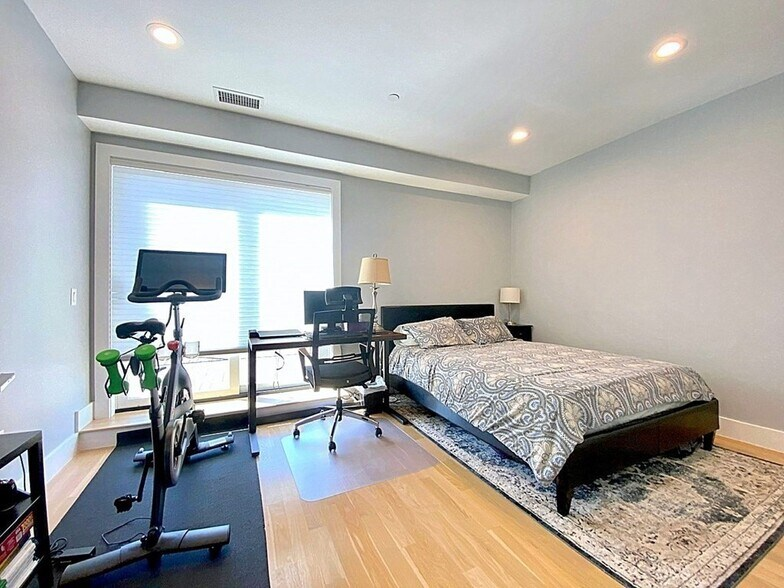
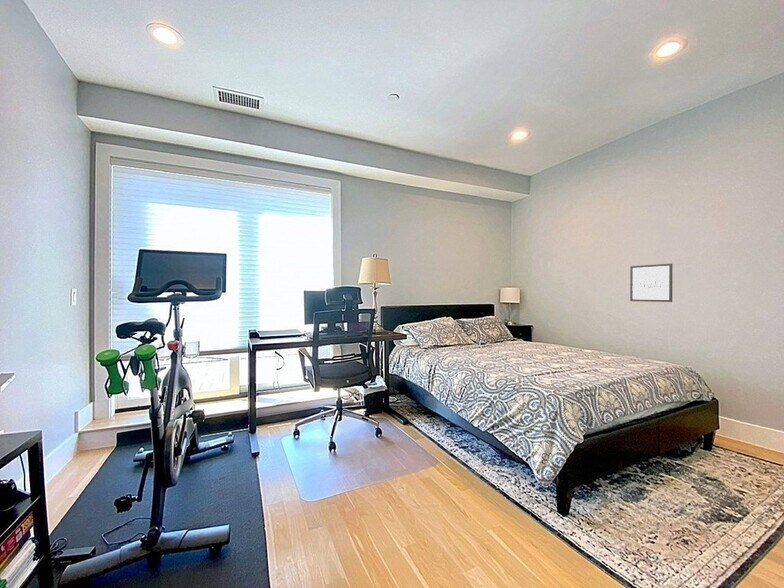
+ wall art [629,263,673,303]
